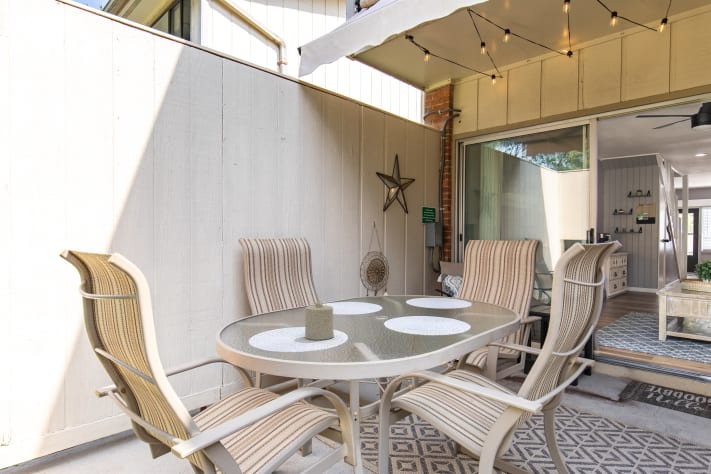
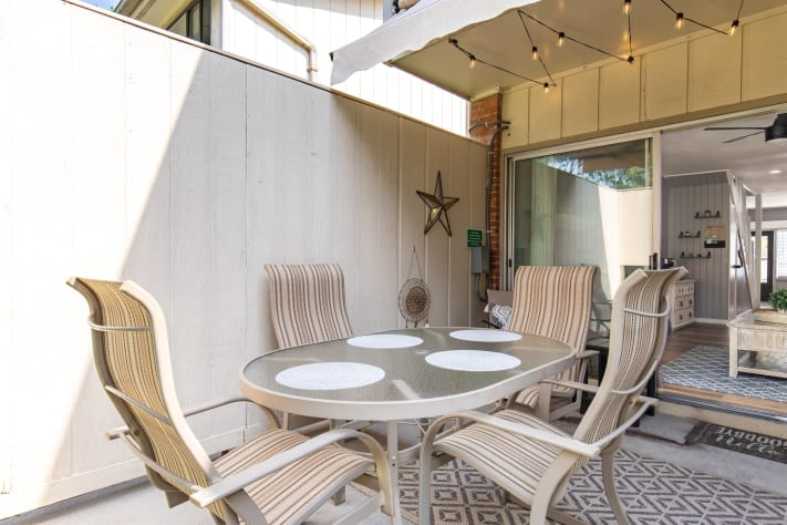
- candle [304,300,335,341]
